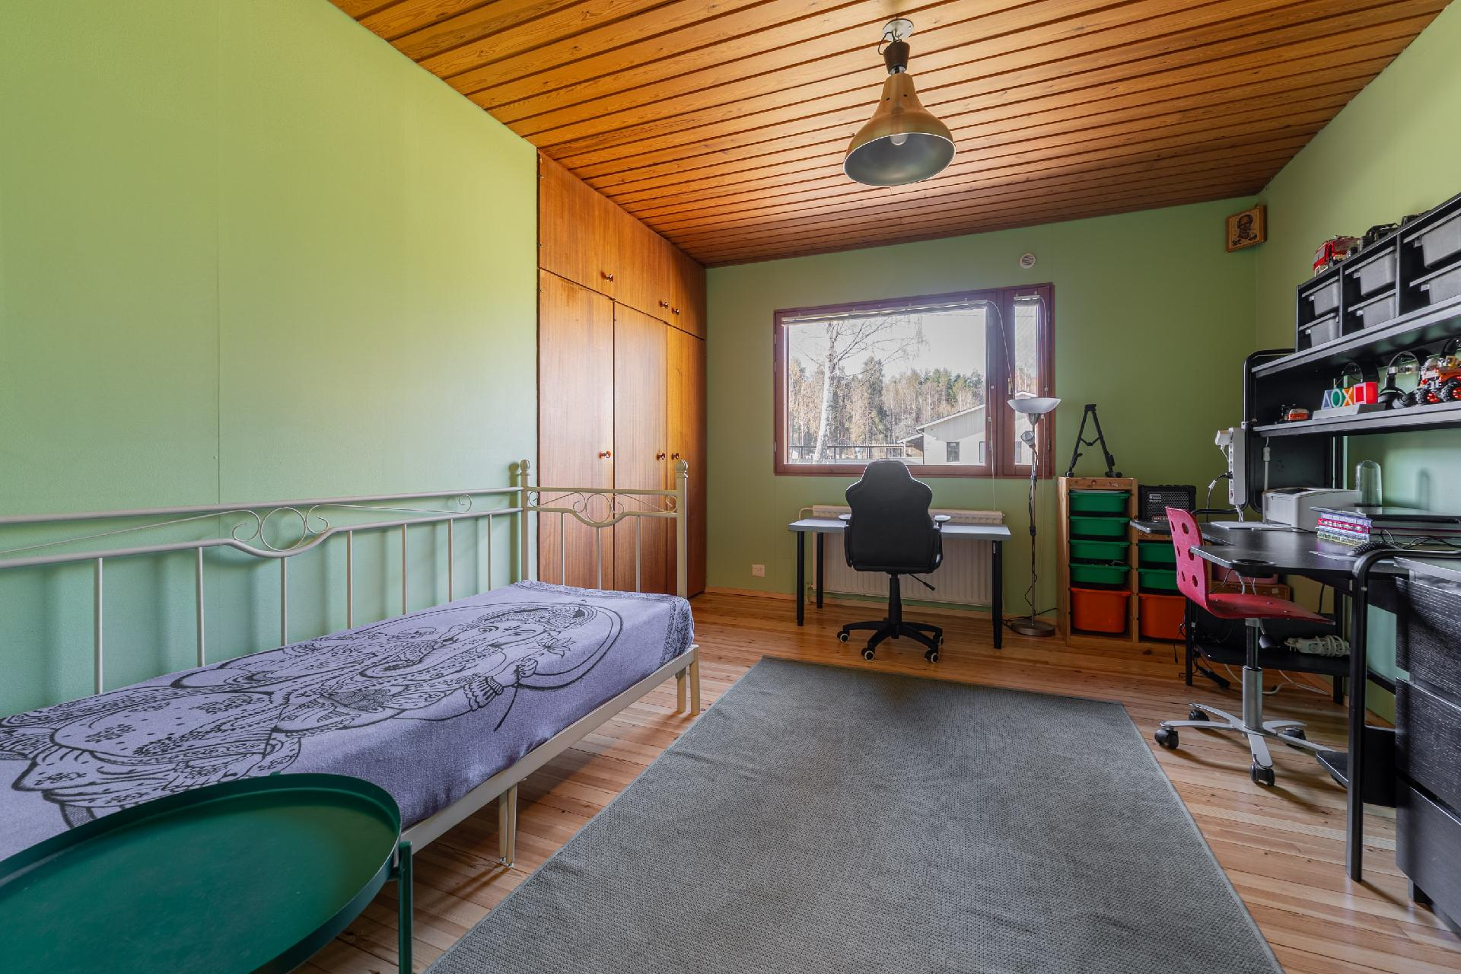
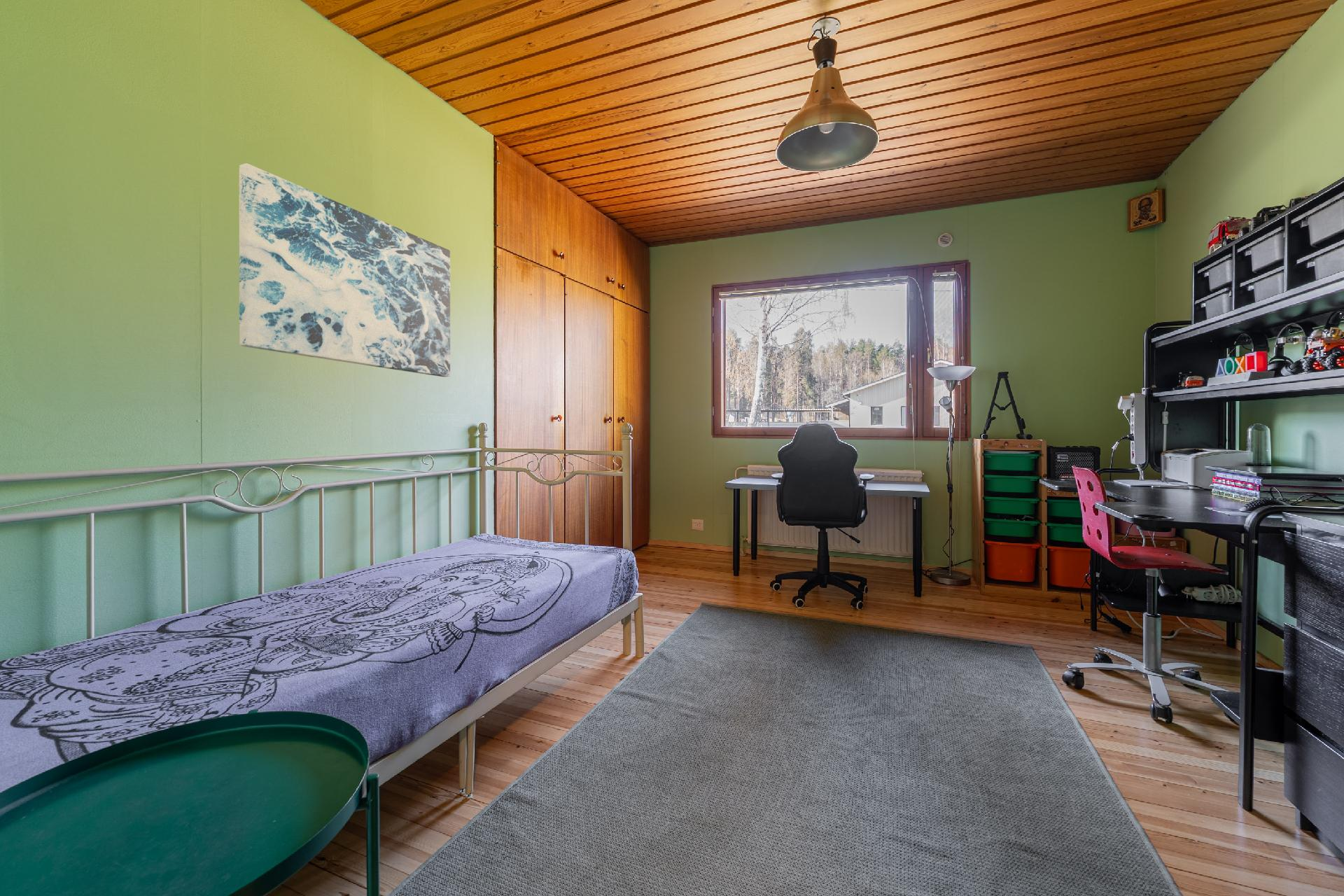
+ wall art [239,162,451,377]
